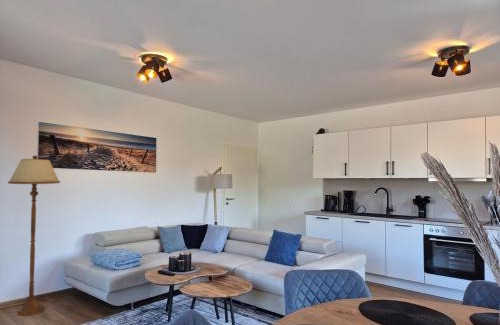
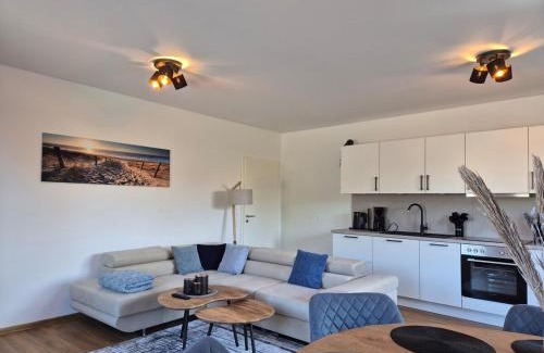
- floor lamp [7,155,61,317]
